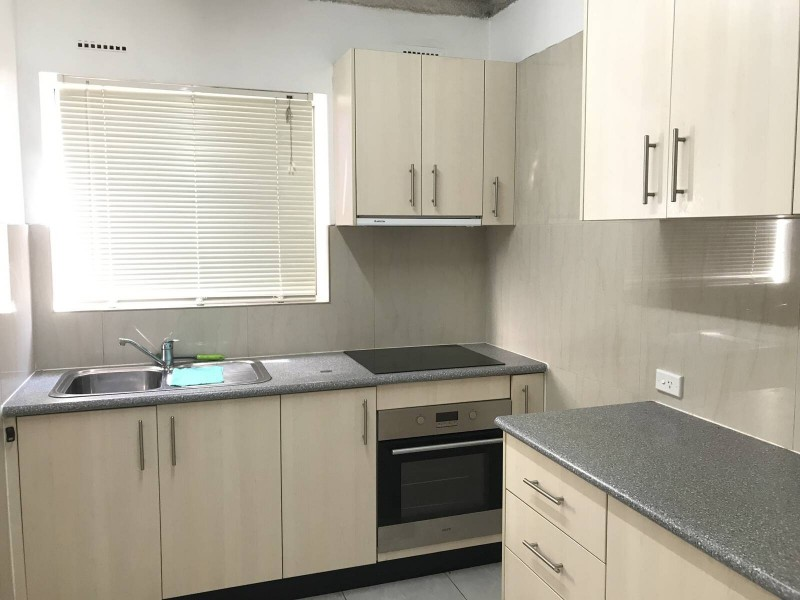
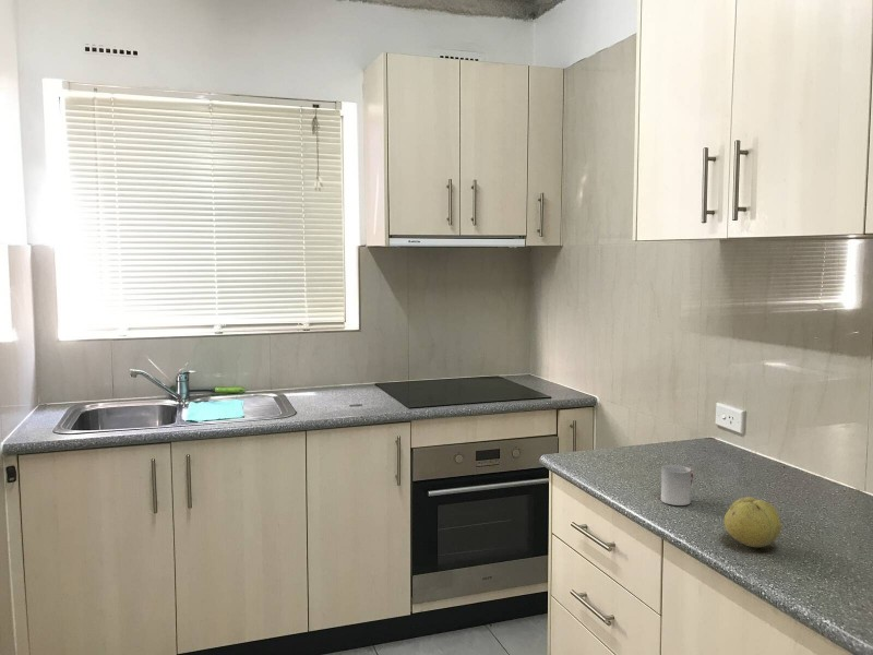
+ cup [660,464,694,507]
+ fruit [722,496,782,548]
